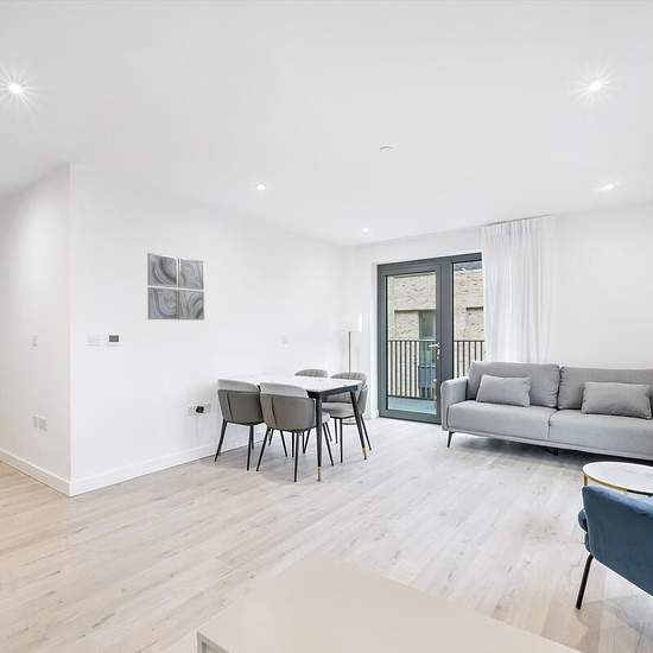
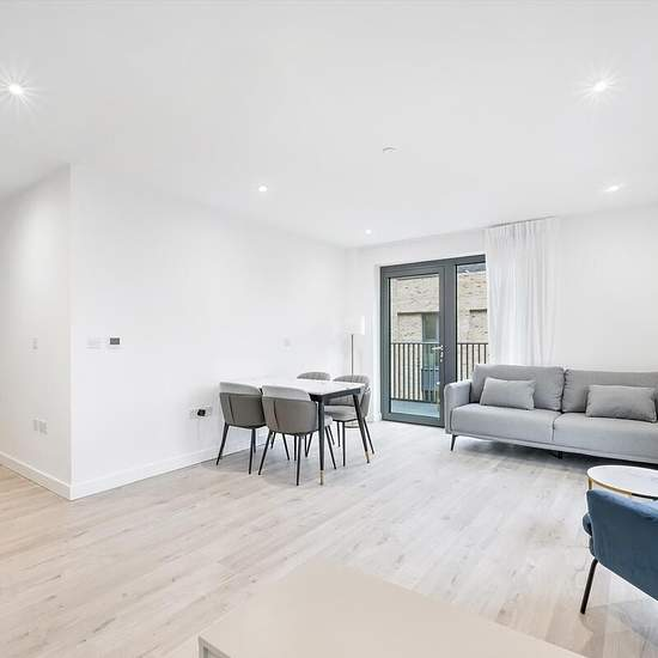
- wall art [146,252,205,322]
